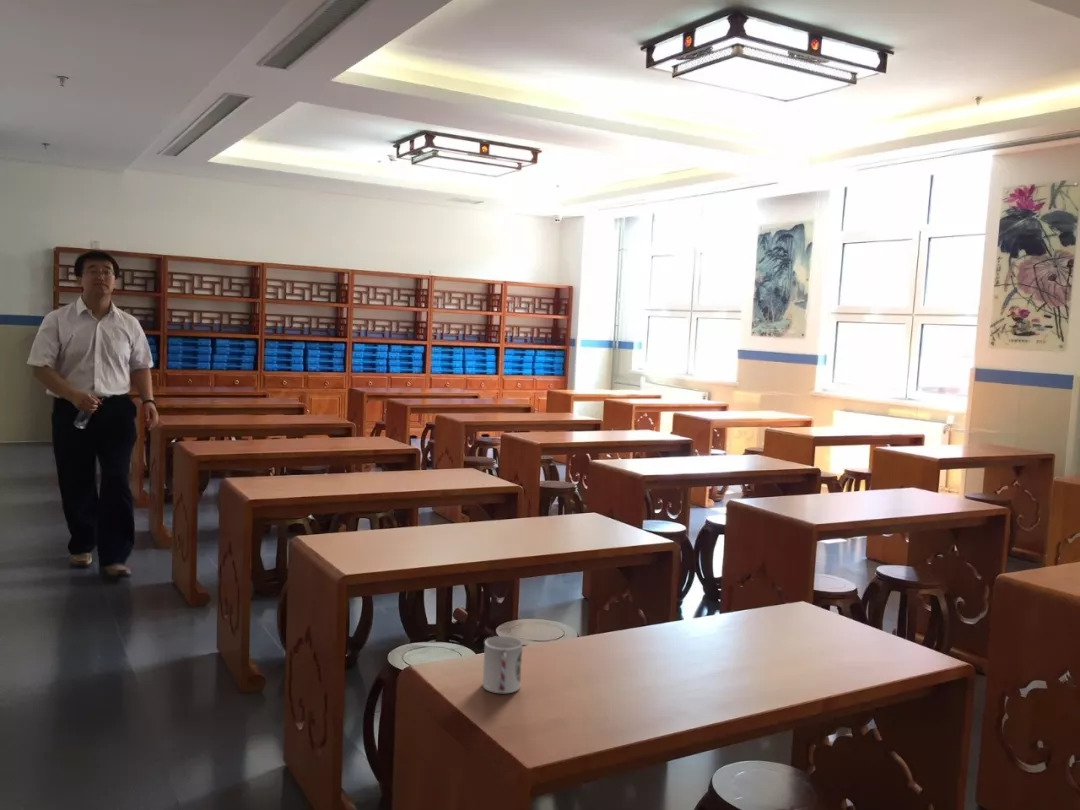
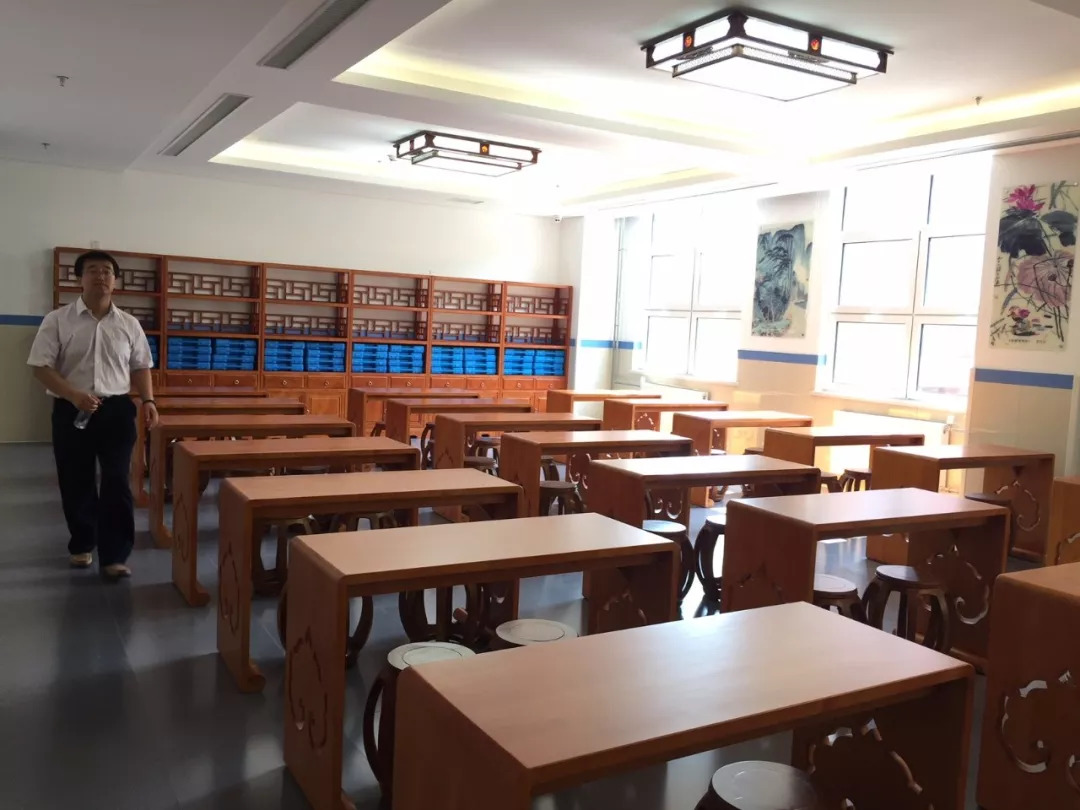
- cup [482,635,524,694]
